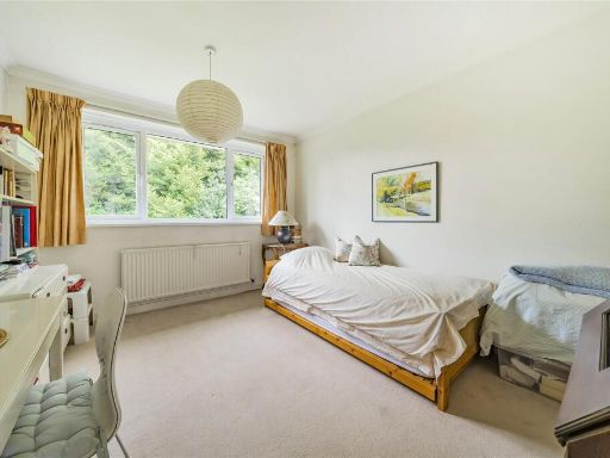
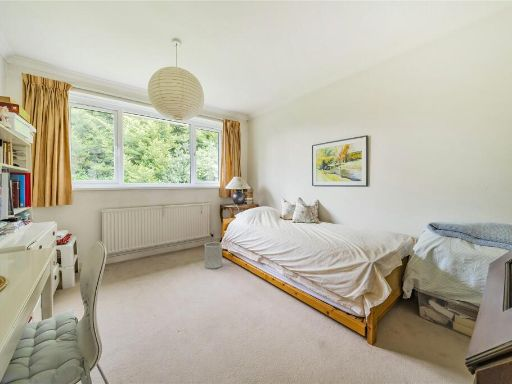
+ wastebasket [203,241,223,270]
